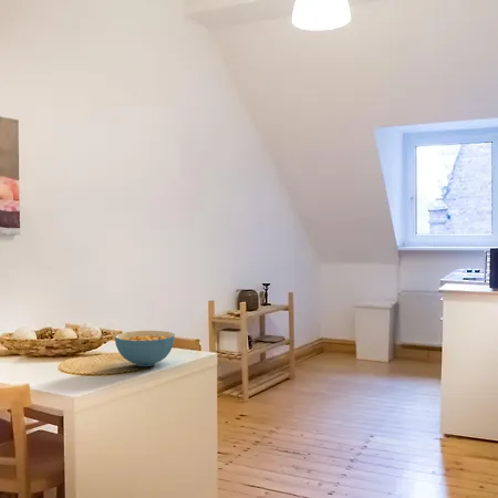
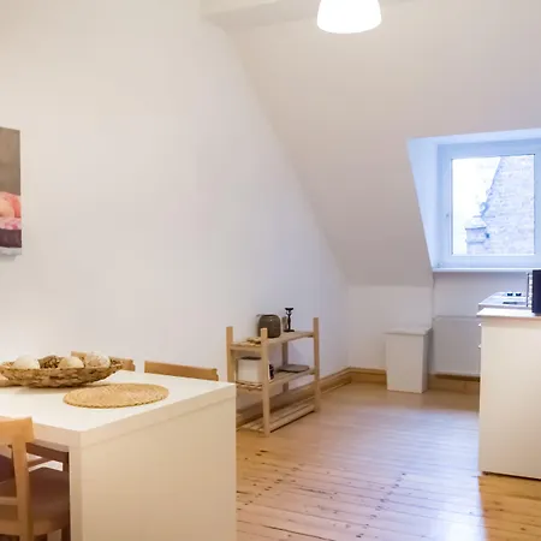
- cereal bowl [114,330,176,367]
